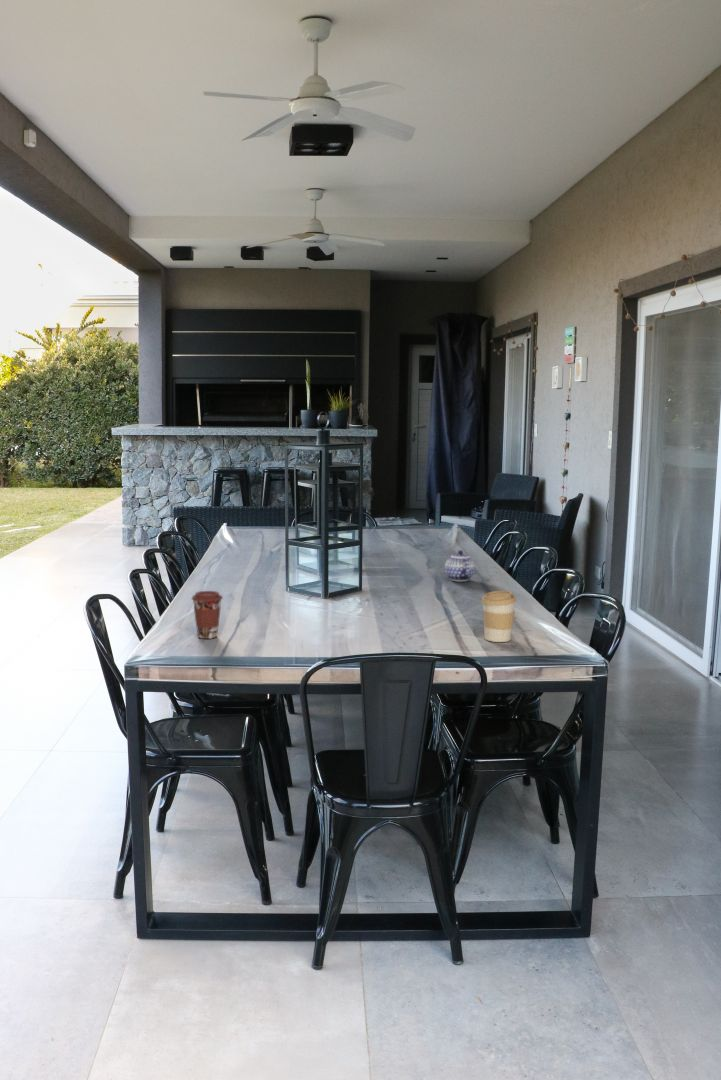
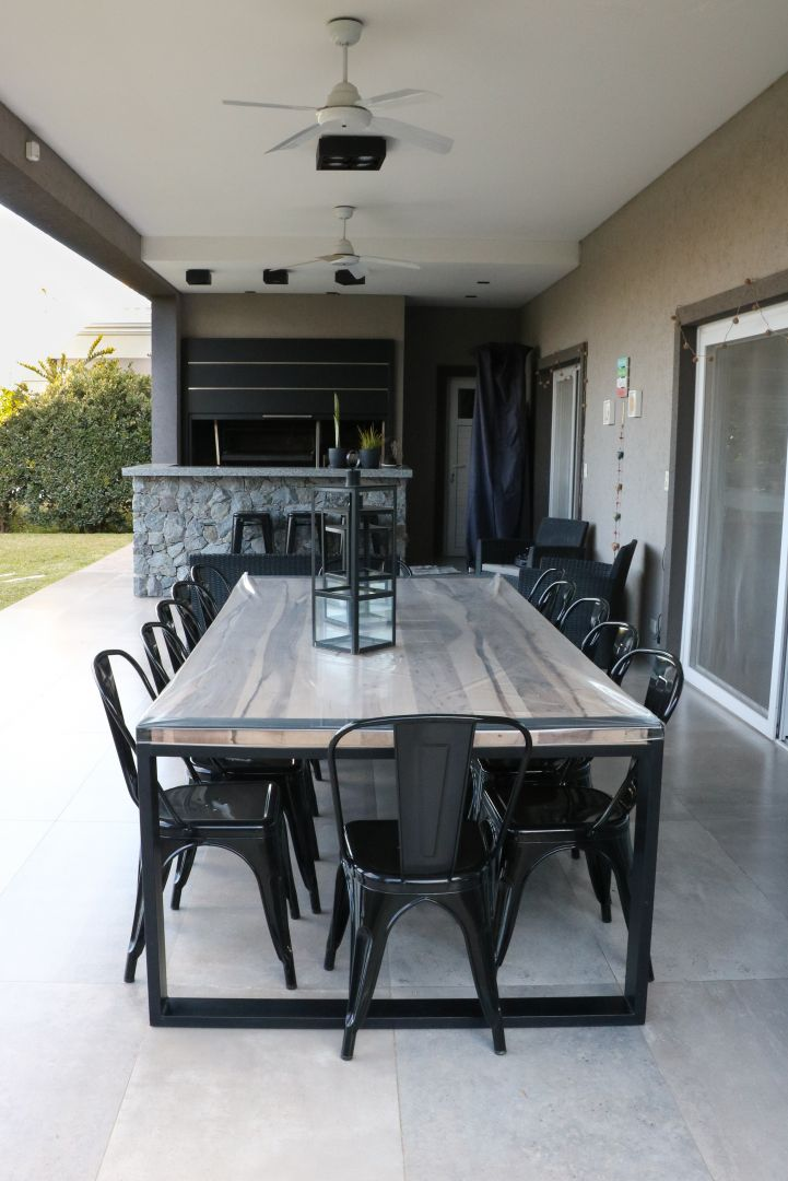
- coffee cup [481,590,517,643]
- teapot [444,549,476,582]
- coffee cup [191,590,224,640]
